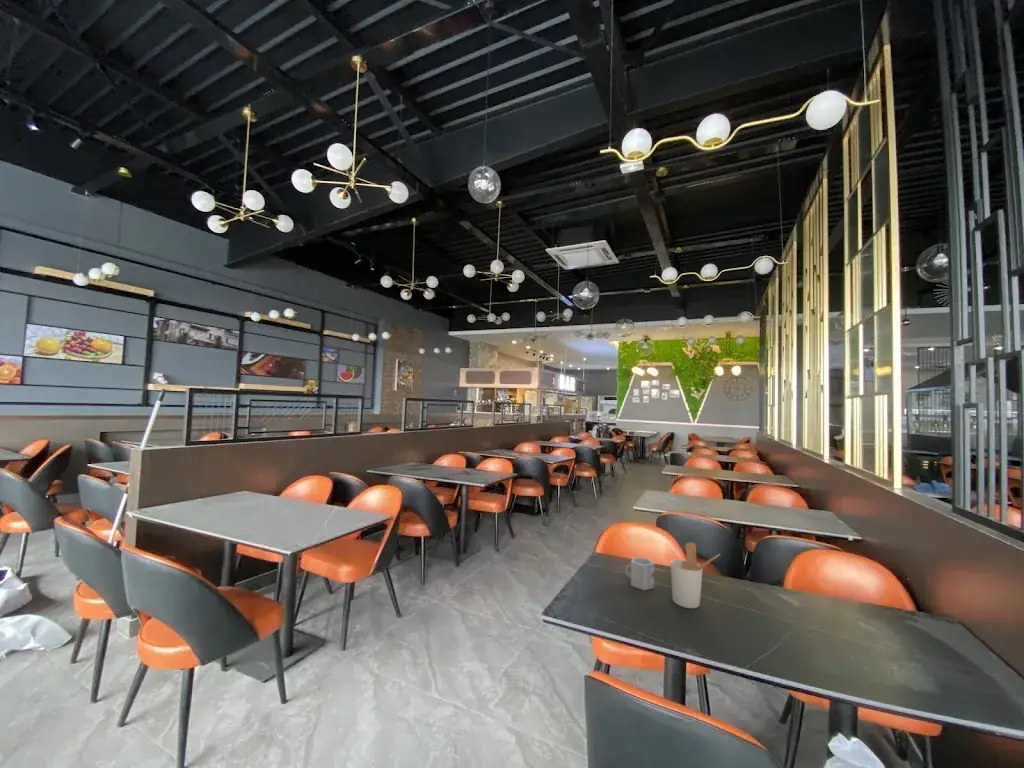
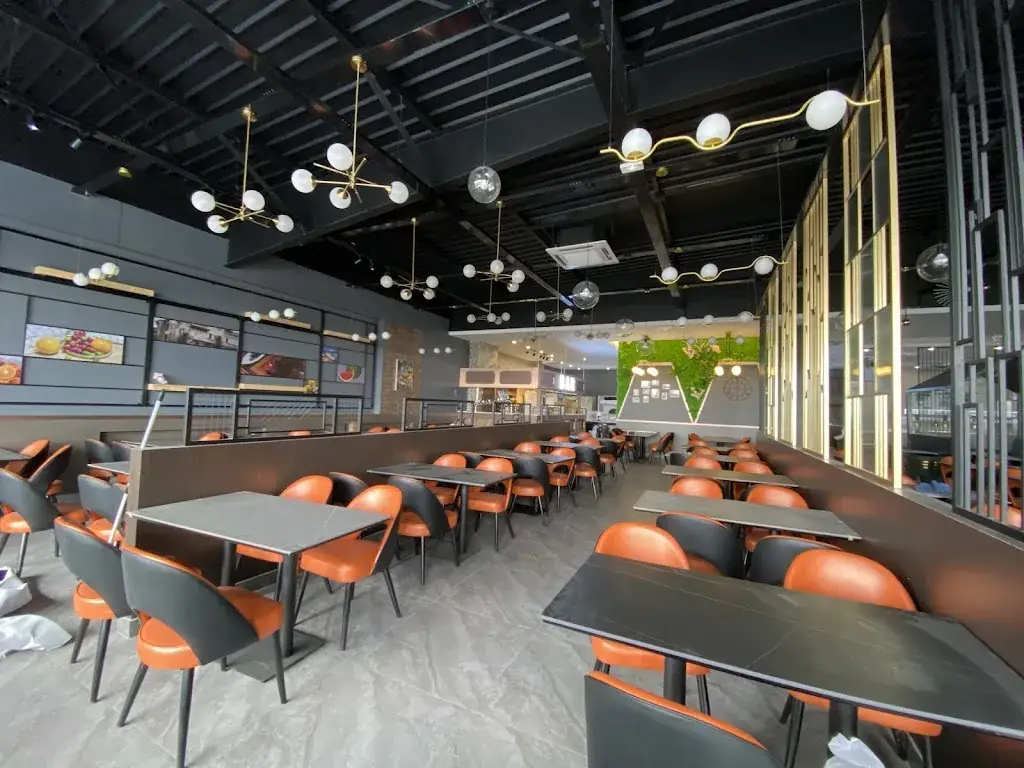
- cup [624,556,656,591]
- utensil holder [670,541,721,609]
